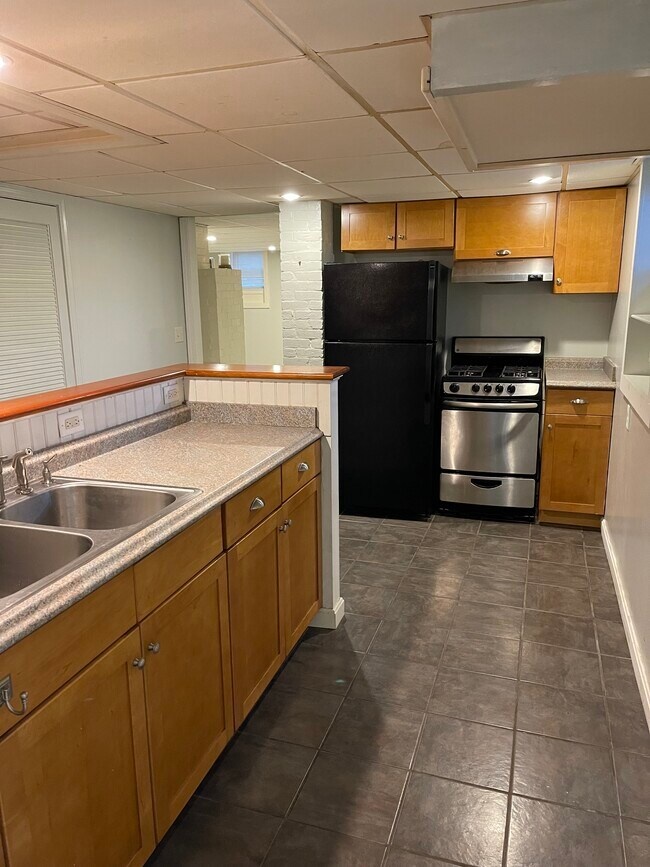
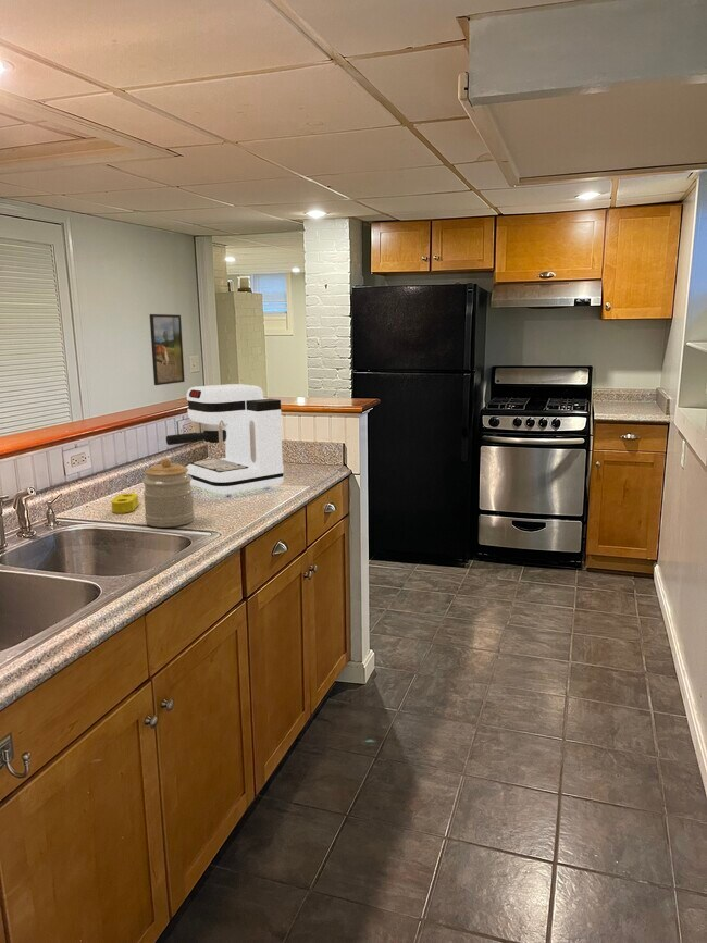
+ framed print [149,313,186,386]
+ sponge [110,492,139,514]
+ jar [141,457,195,529]
+ coffee maker [165,383,285,497]
